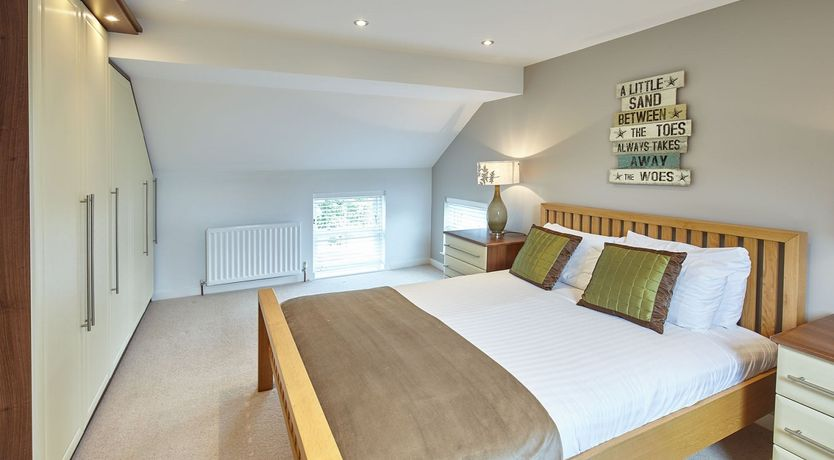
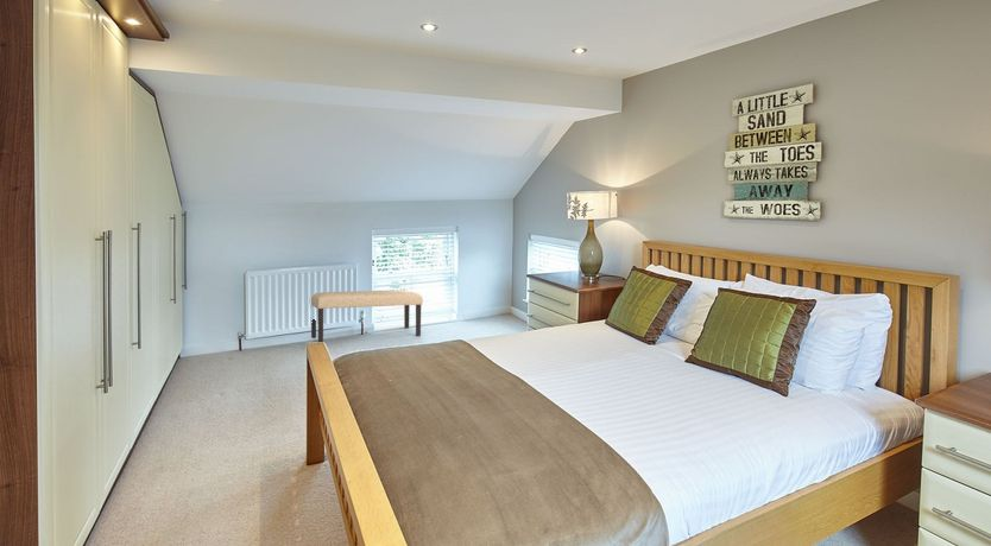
+ bench [310,288,424,343]
